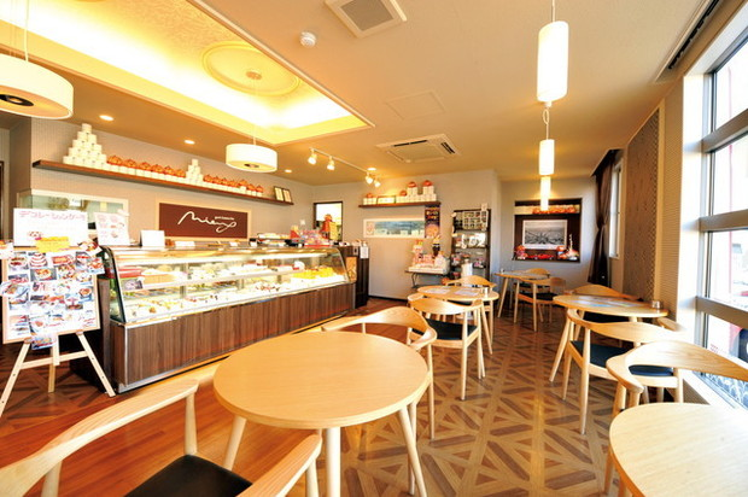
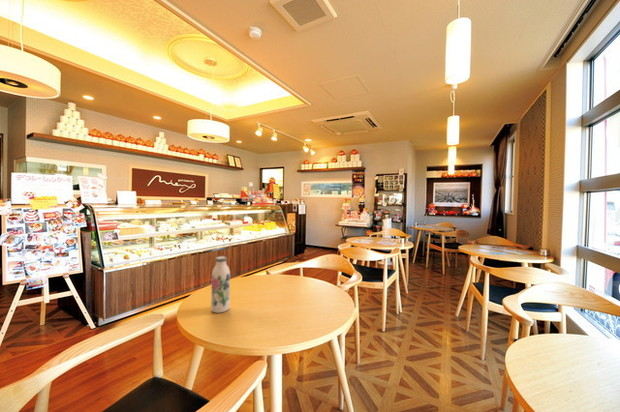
+ water bottle [210,255,231,314]
